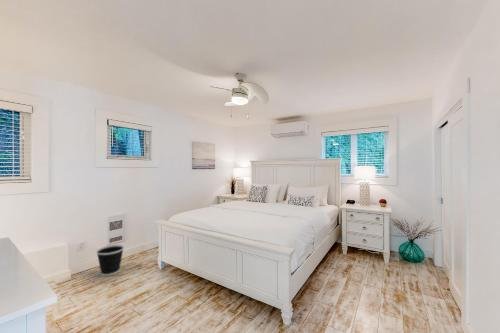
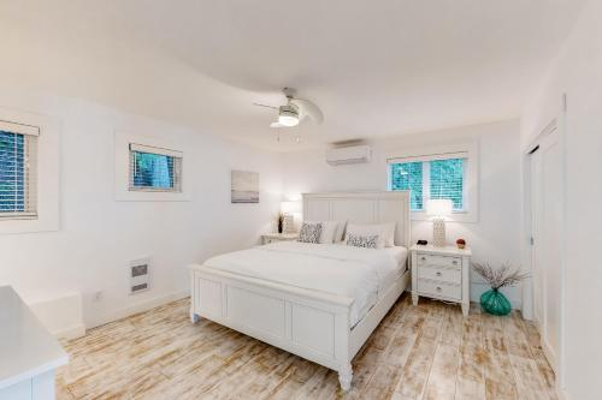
- wastebasket [95,244,125,277]
